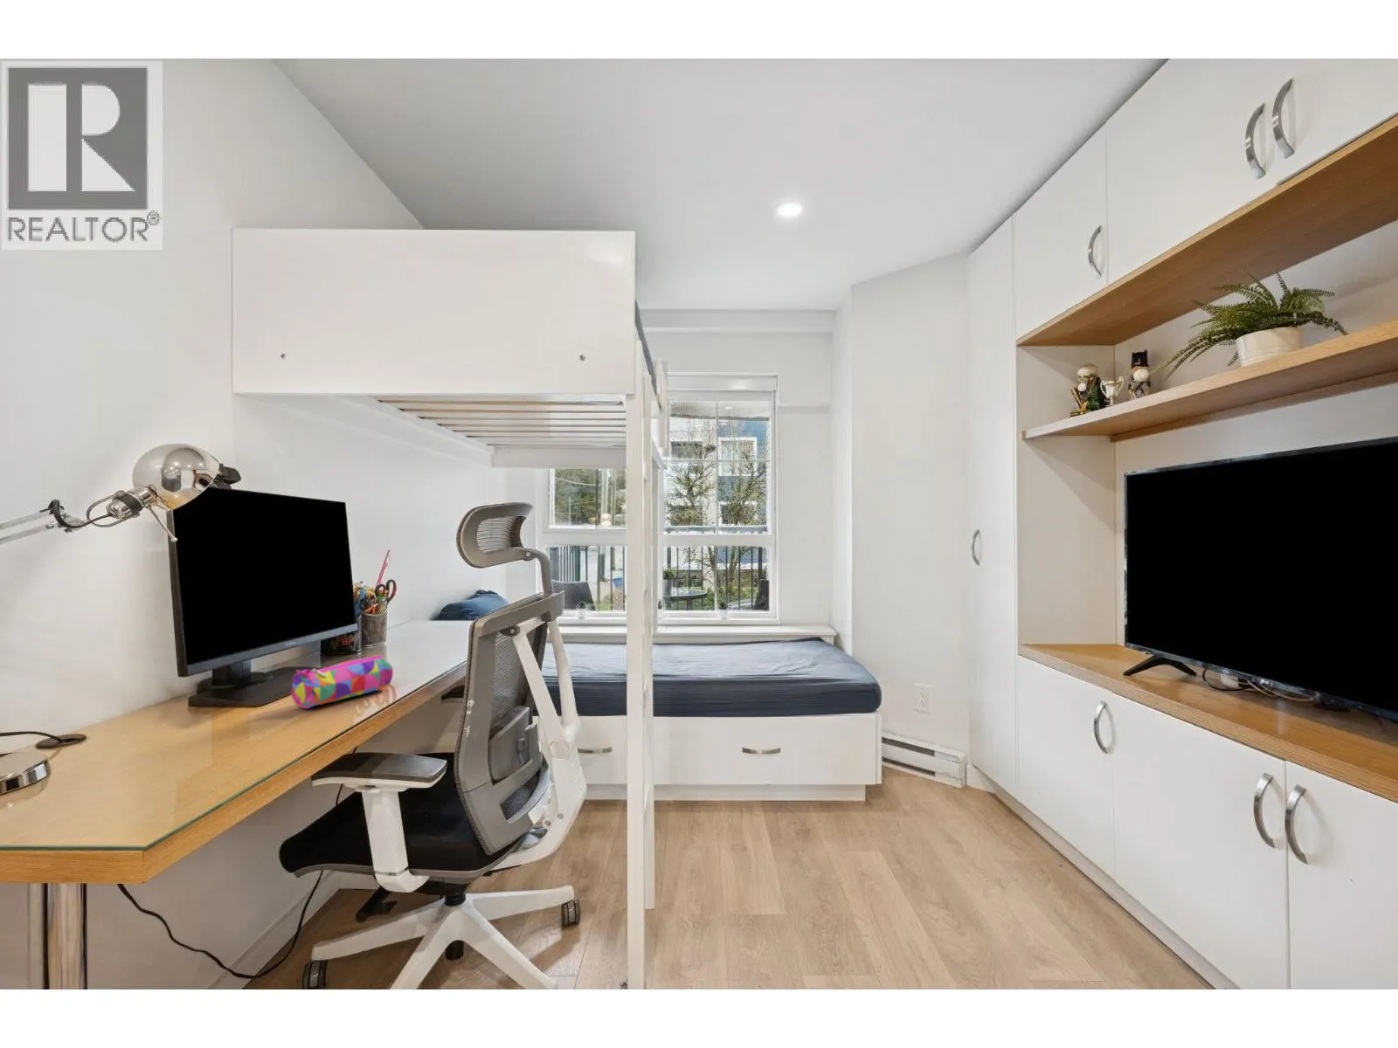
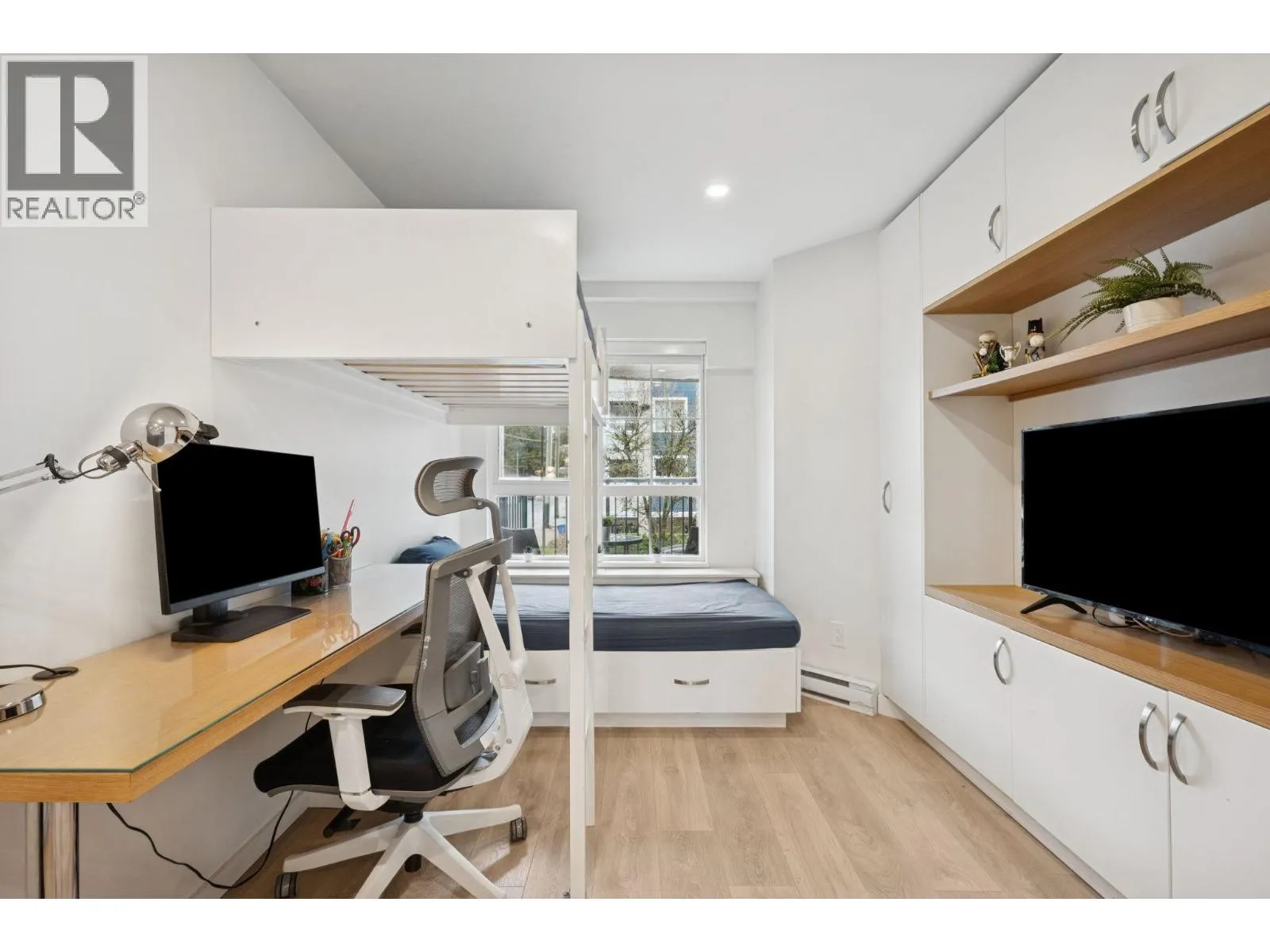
- pencil case [291,654,394,709]
